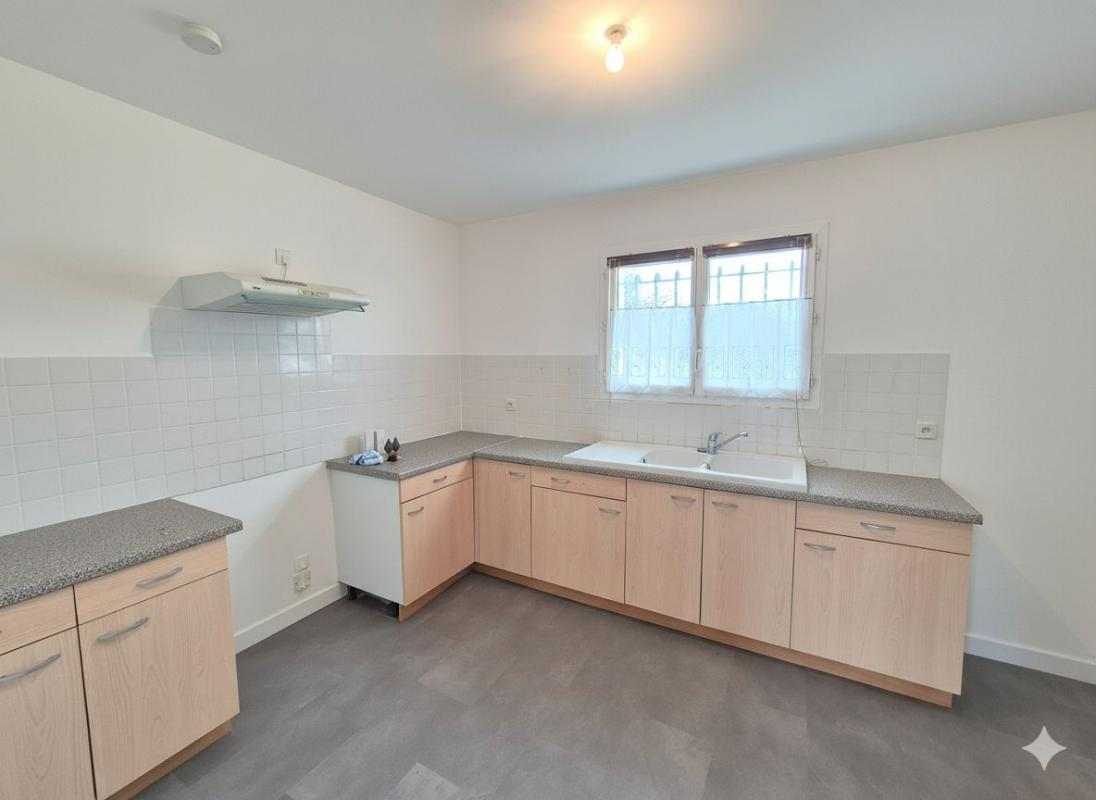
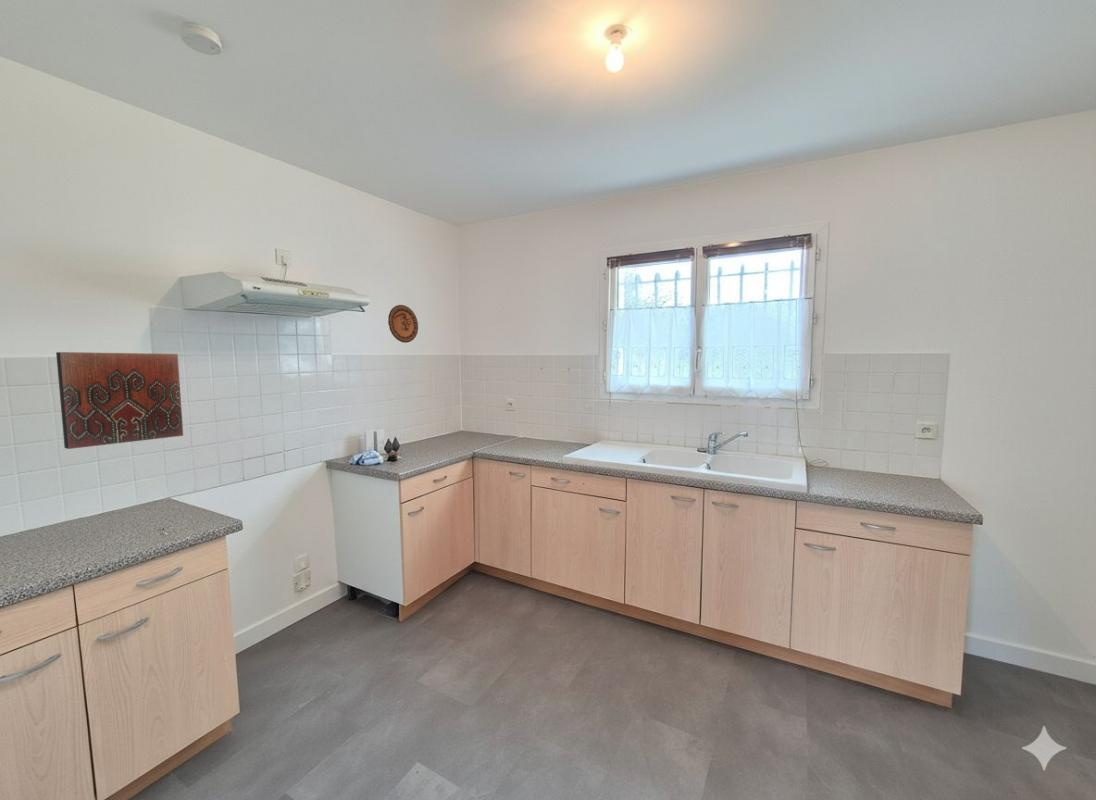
+ decorative plate [387,304,419,344]
+ decorative tile [55,351,184,450]
